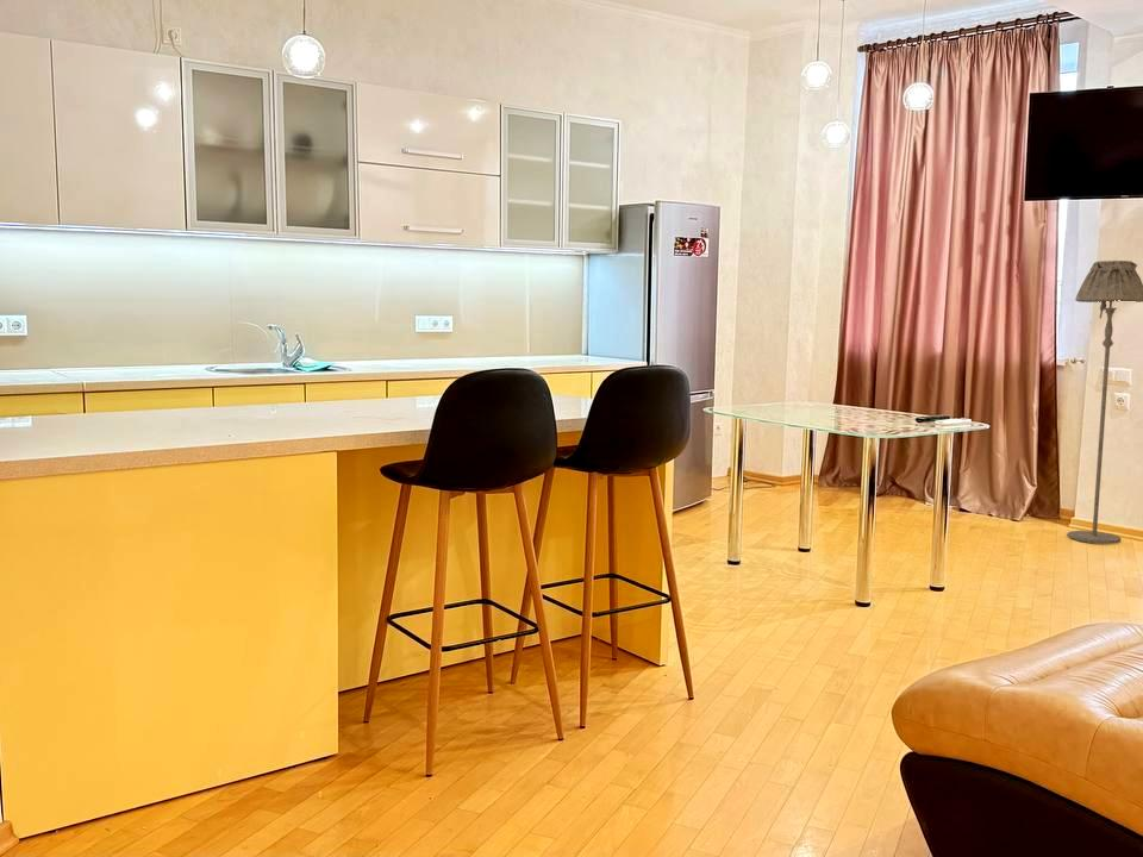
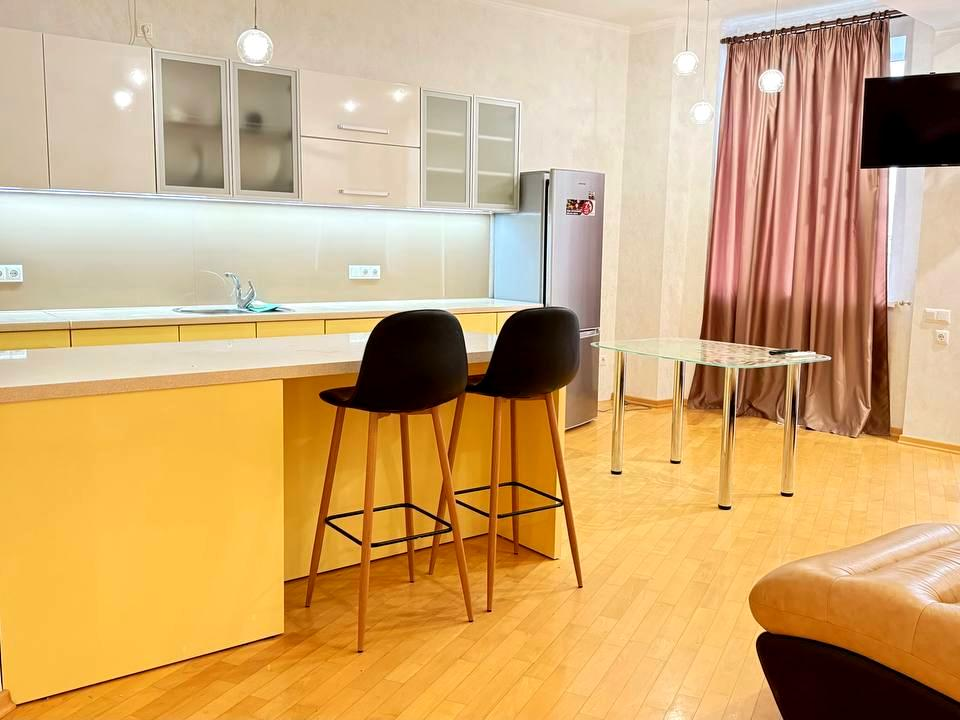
- floor lamp [1067,259,1143,545]
